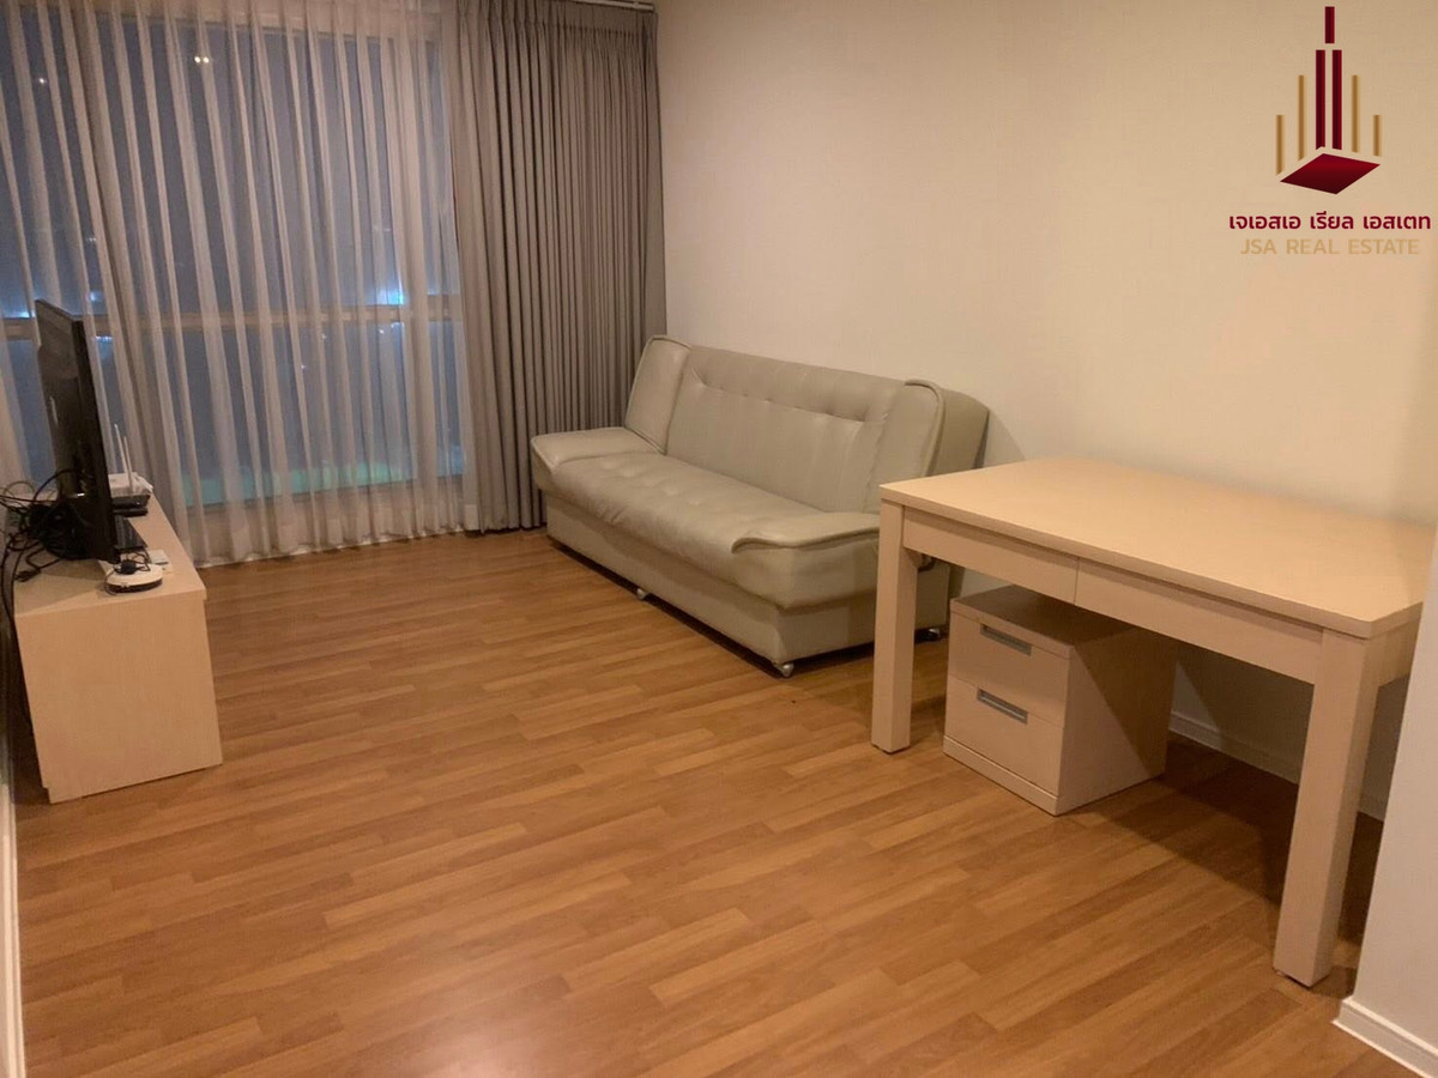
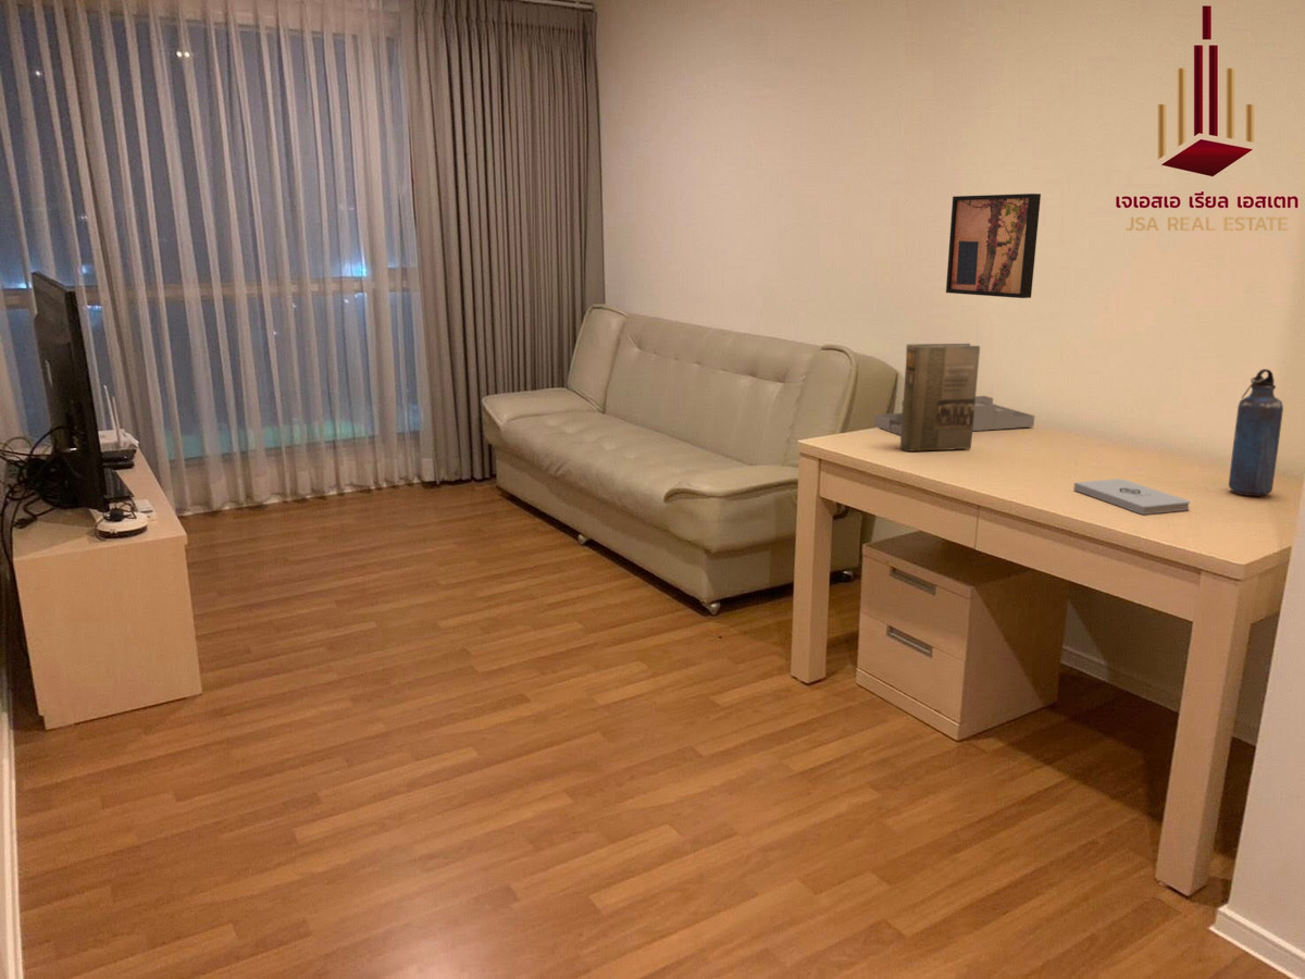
+ water bottle [1228,368,1284,497]
+ desk organizer [872,395,1035,436]
+ notepad [1072,478,1191,516]
+ wall art [945,193,1042,299]
+ book [899,343,981,453]
